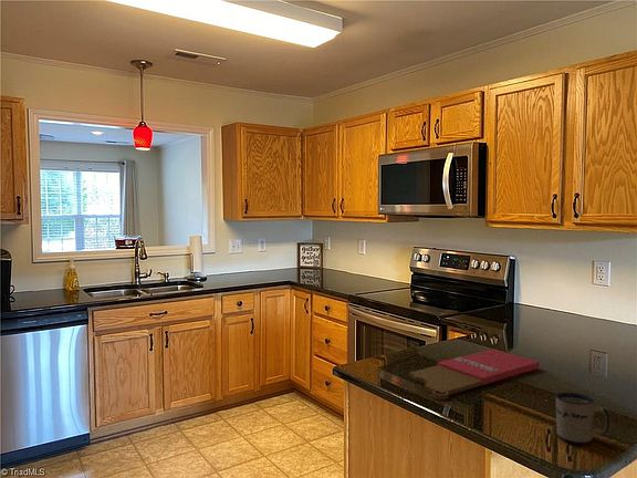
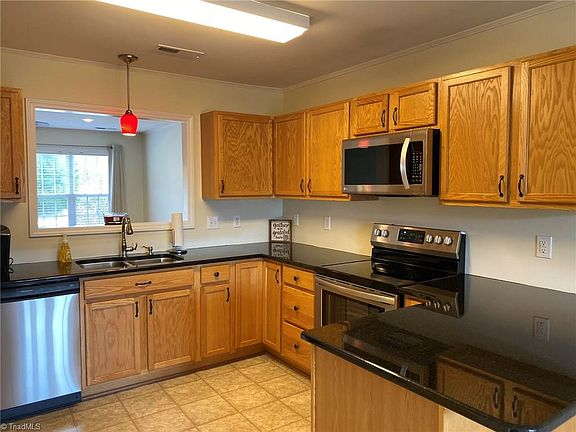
- mug [555,391,610,446]
- cutting board [408,349,541,401]
